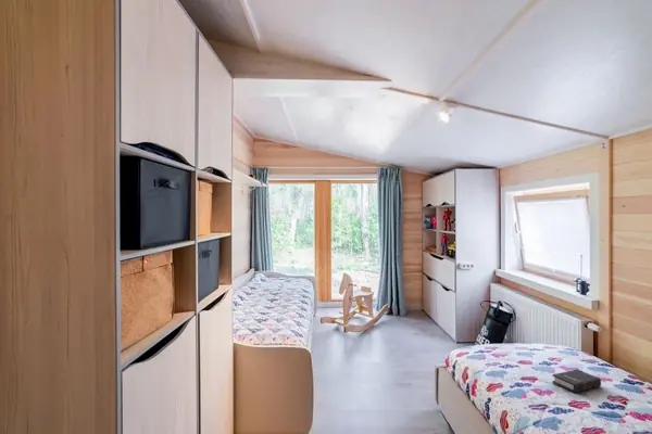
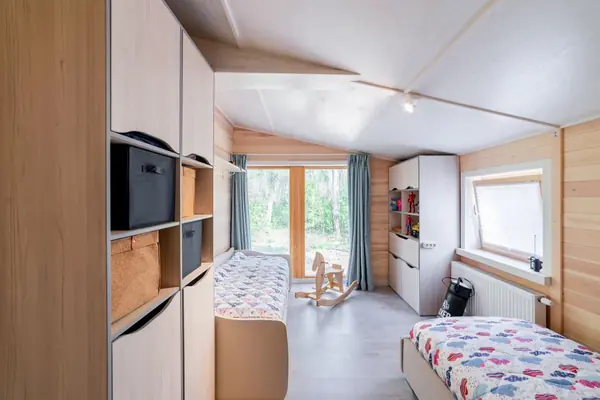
- hardback book [551,368,602,394]
